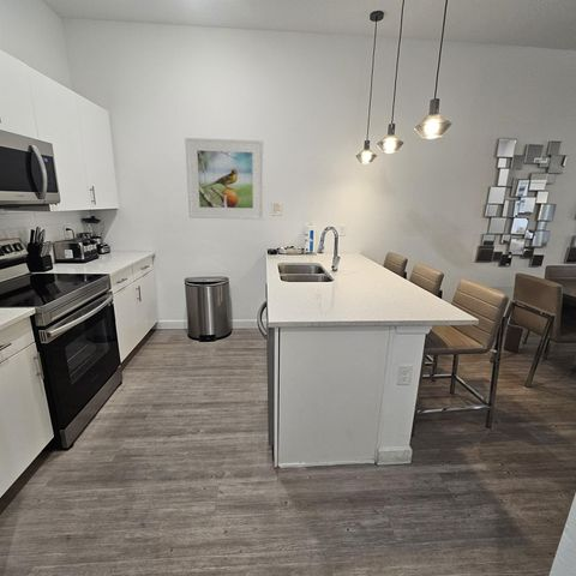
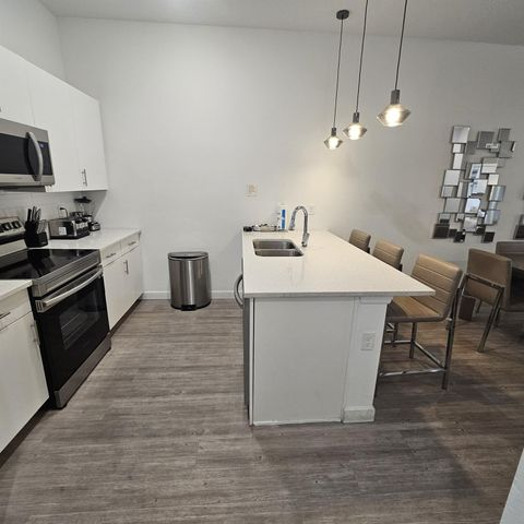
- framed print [184,137,265,221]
